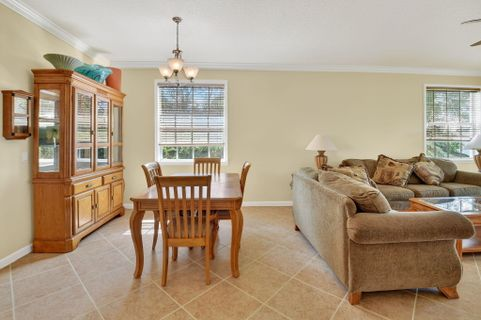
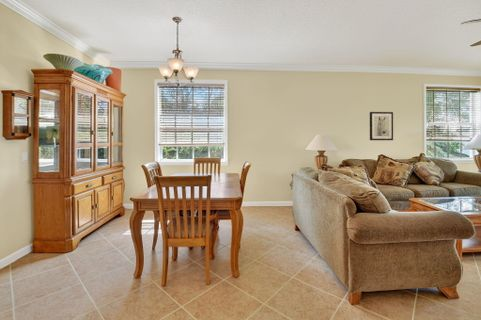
+ wall art [369,111,394,141]
